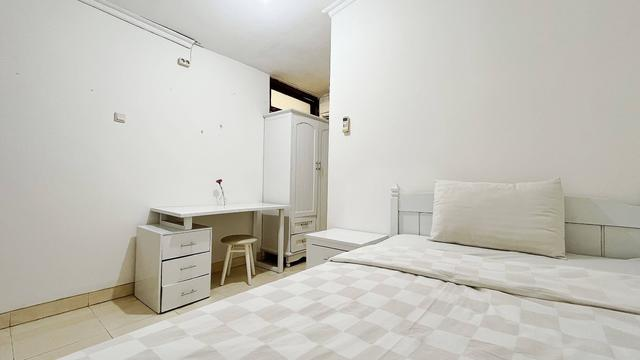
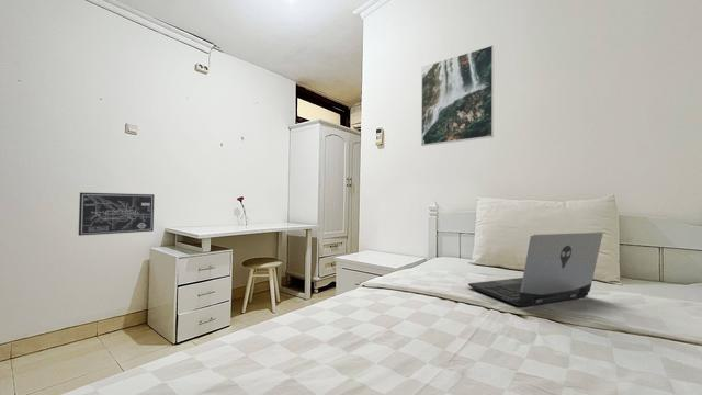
+ laptop [467,232,604,307]
+ wall art [78,192,156,237]
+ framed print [420,44,495,147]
